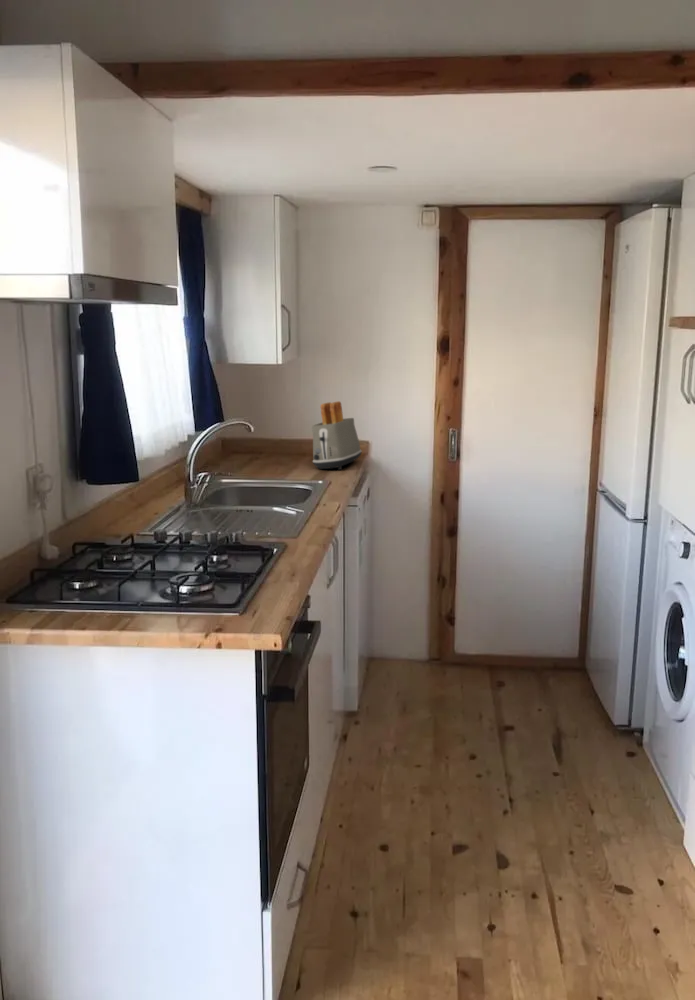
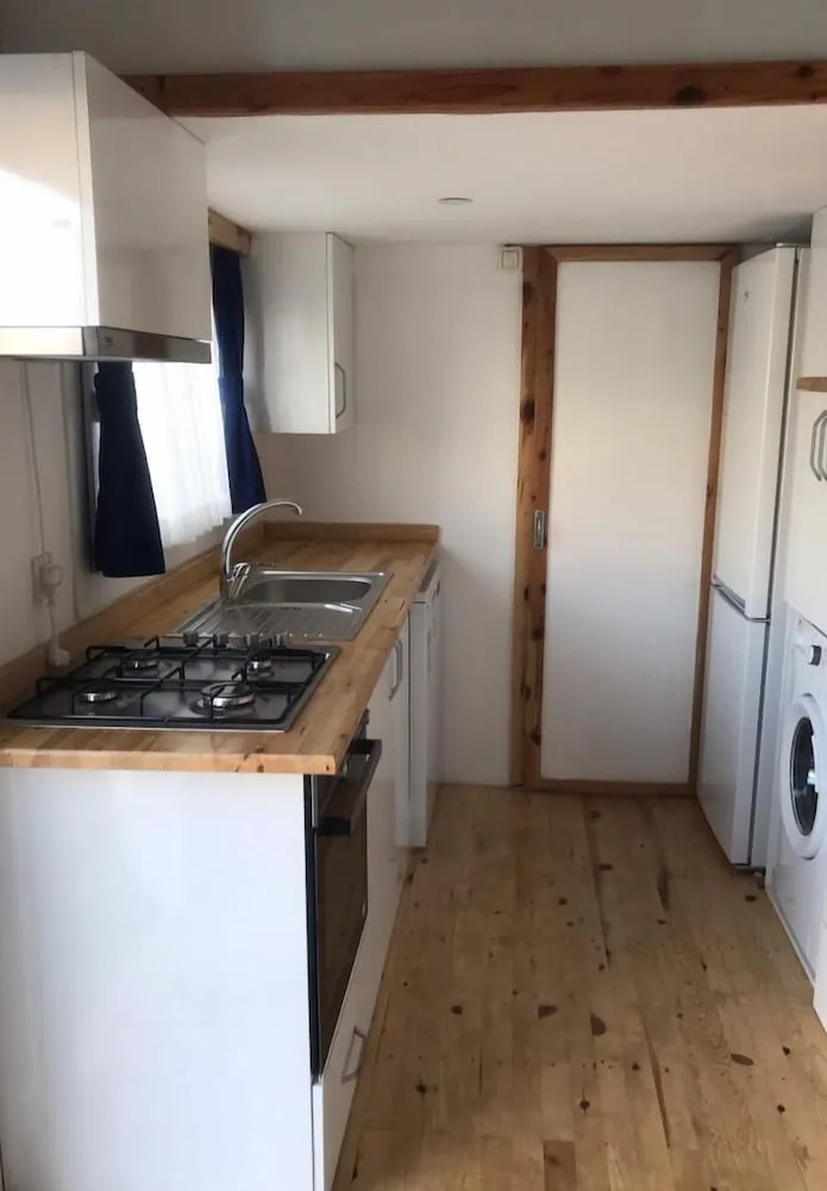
- toaster [311,400,363,471]
